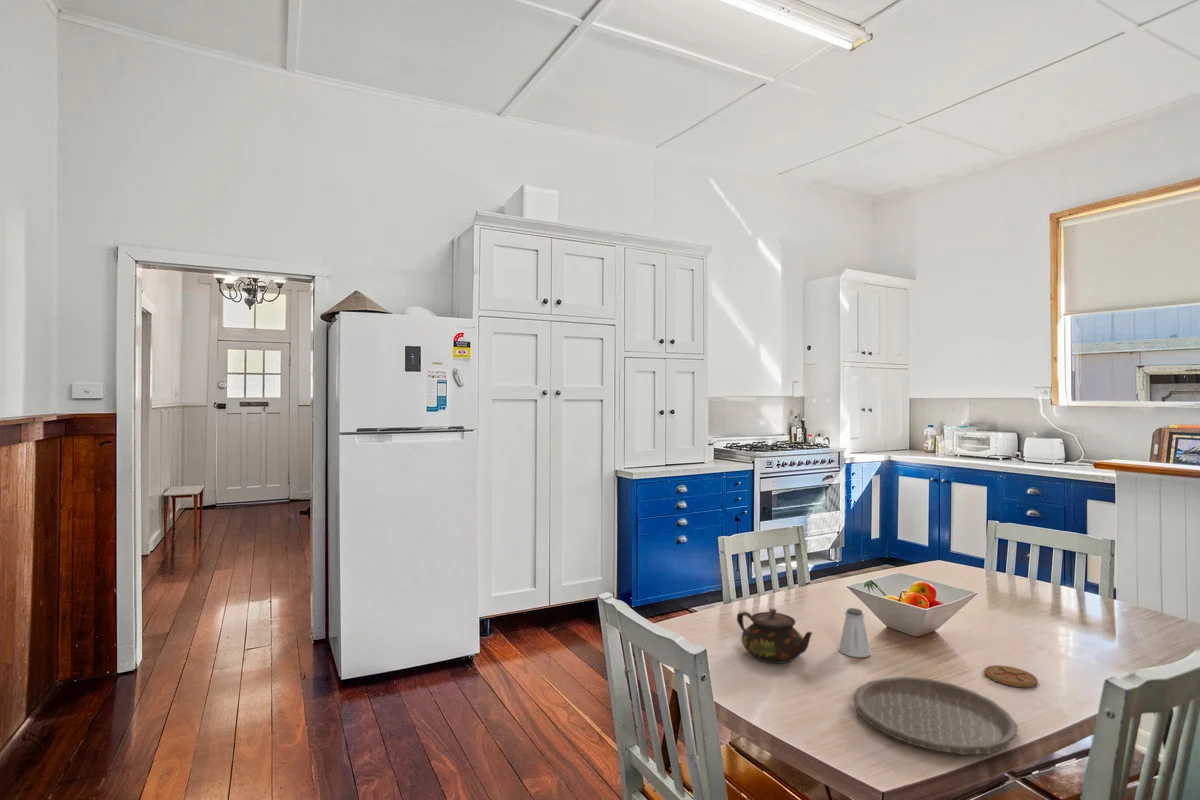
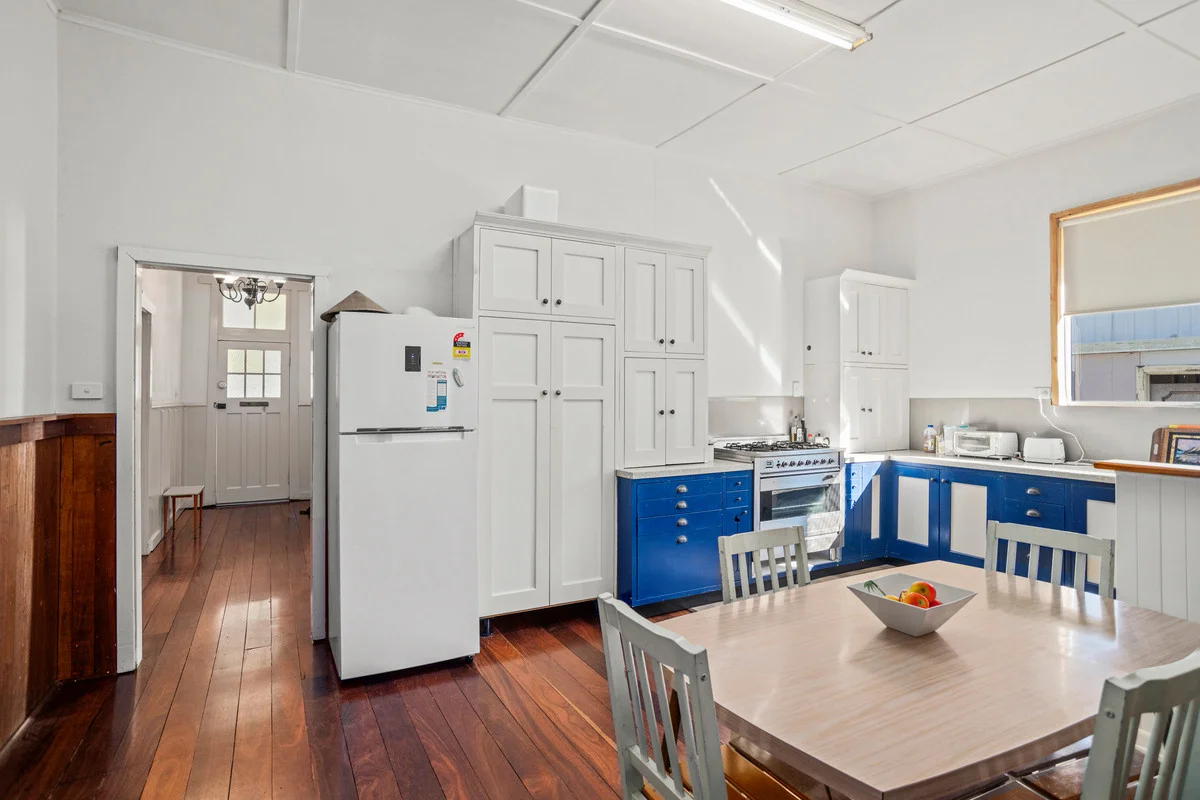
- teapot [736,607,814,664]
- saltshaker [838,607,872,658]
- coaster [983,664,1039,688]
- plate [852,676,1019,756]
